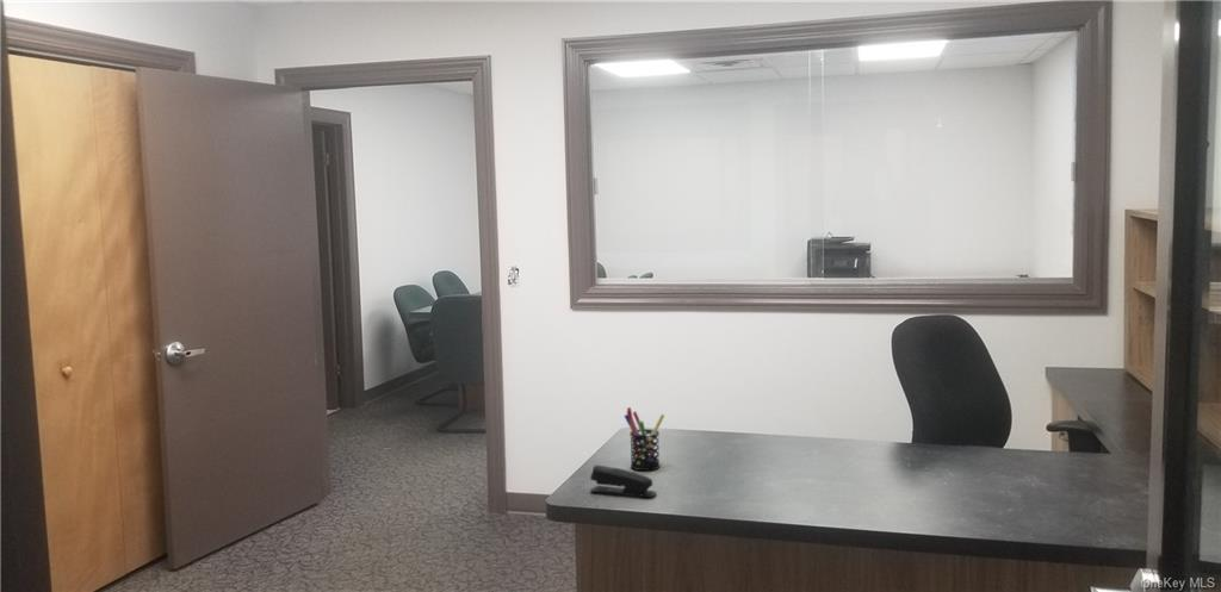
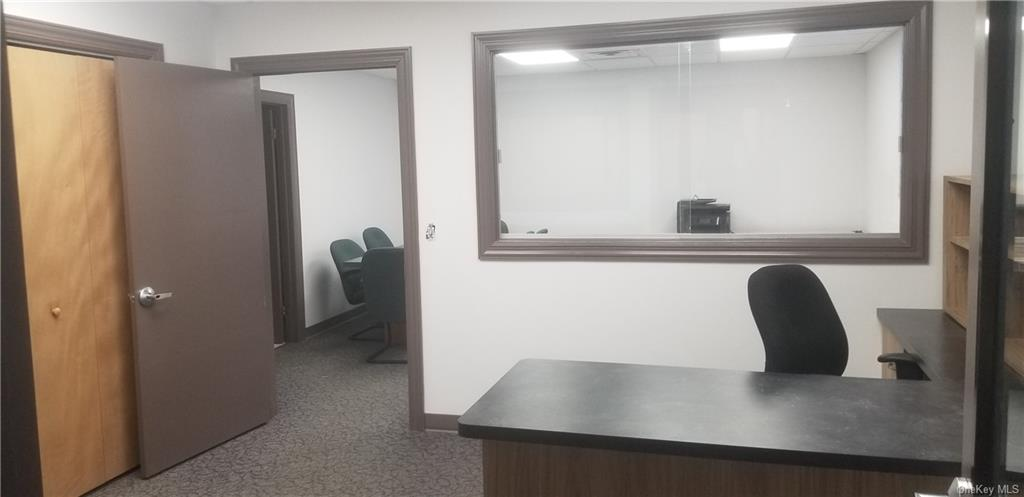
- pen holder [622,406,665,472]
- stapler [589,465,657,498]
